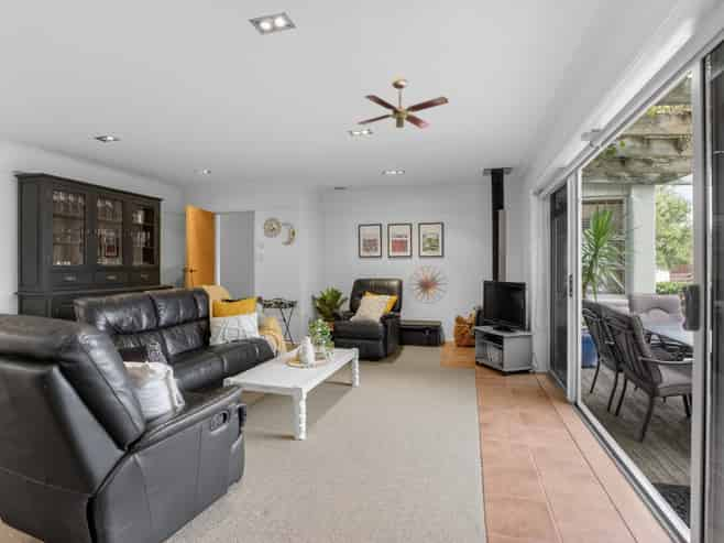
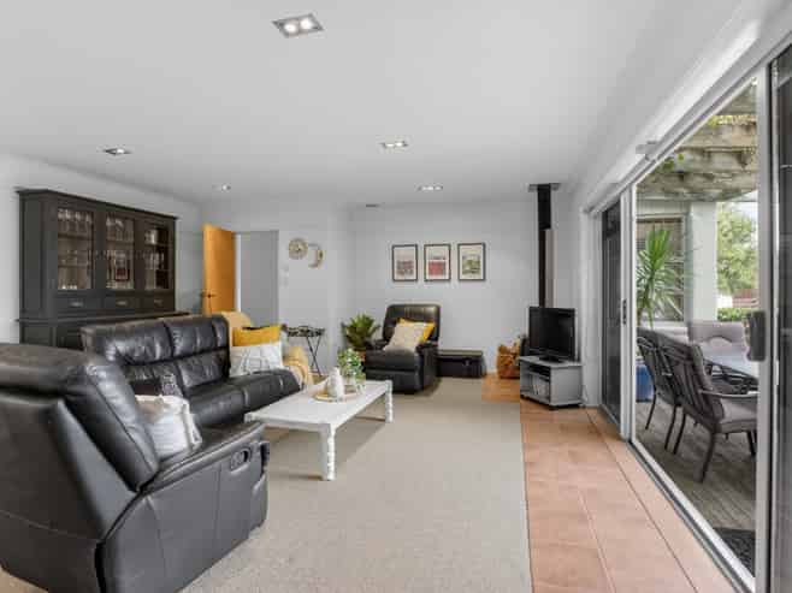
- ceiling fan [356,78,450,130]
- wall art [408,264,449,305]
